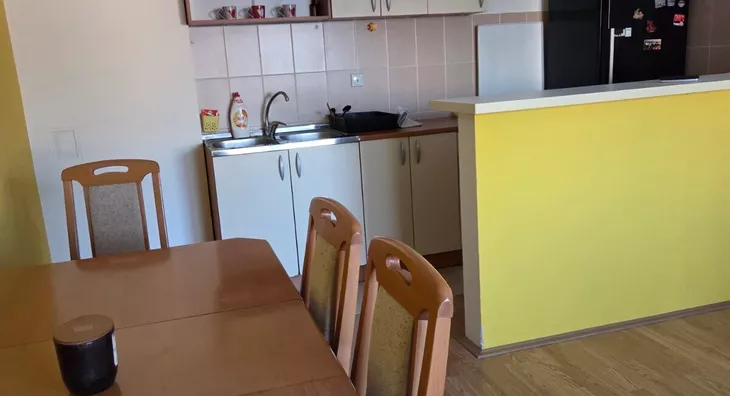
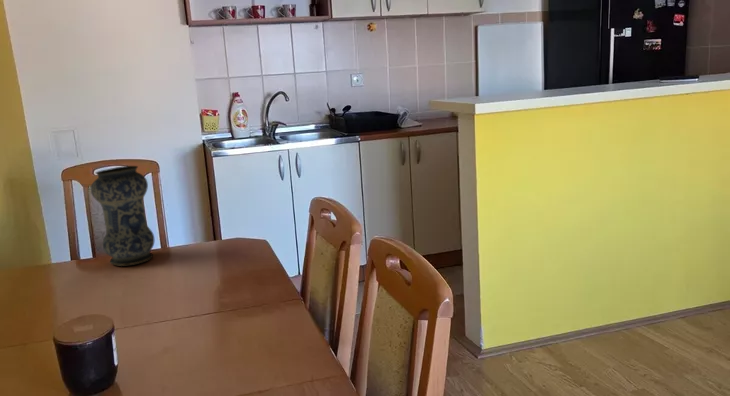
+ vase [90,165,155,267]
